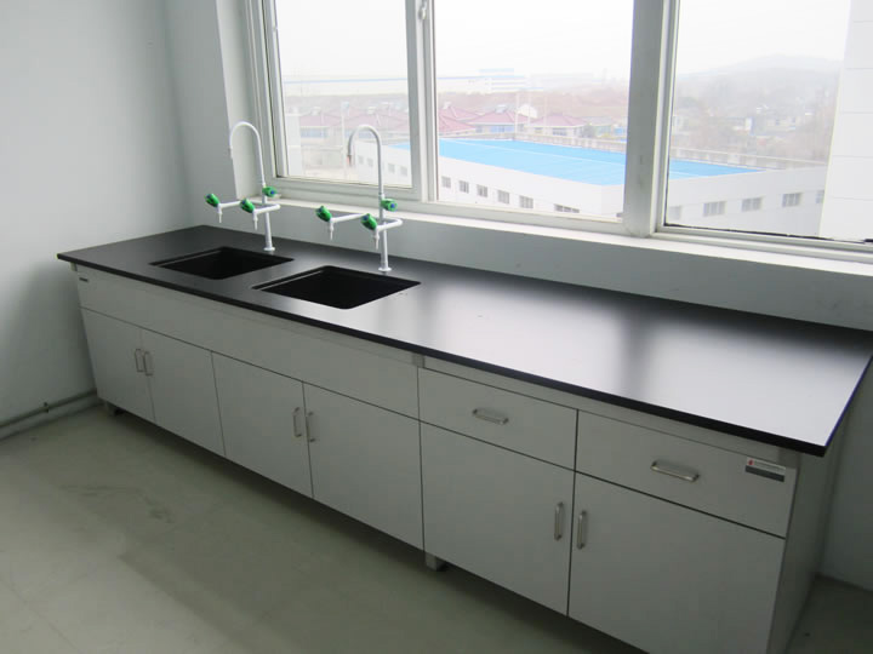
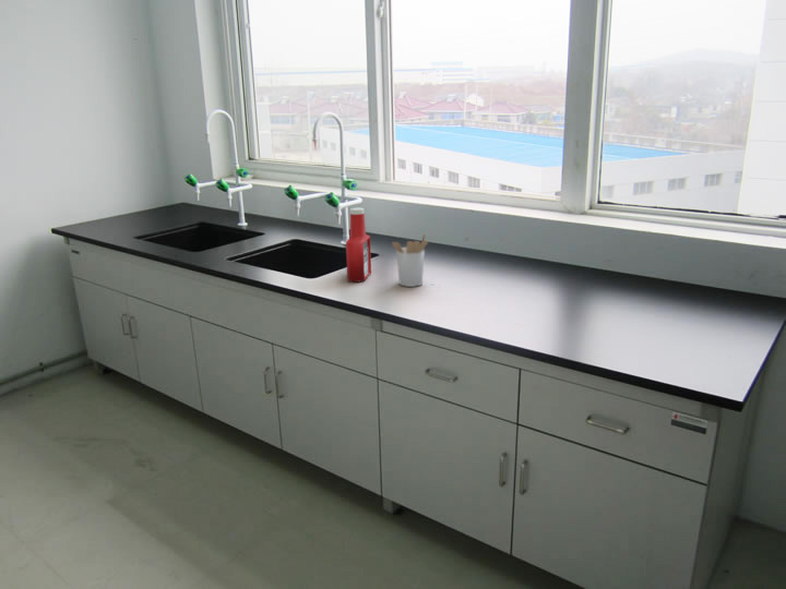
+ soap bottle [345,206,372,283]
+ utensil holder [391,232,429,288]
